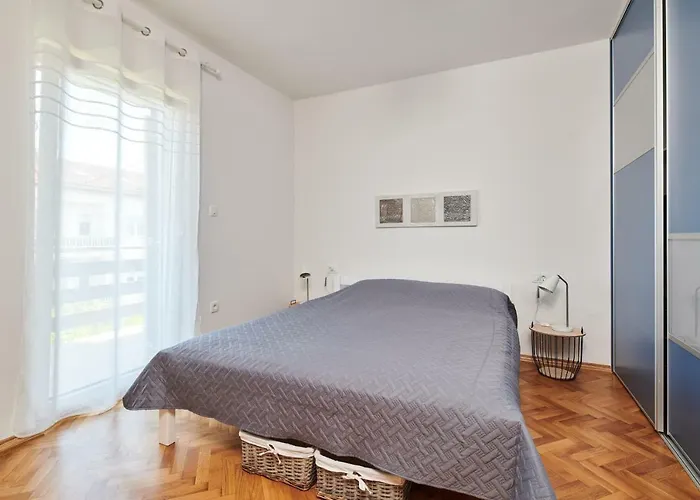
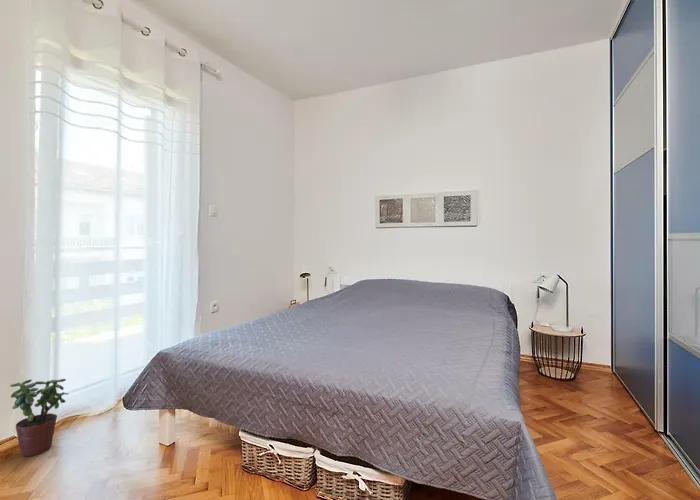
+ potted plant [9,378,69,457]
